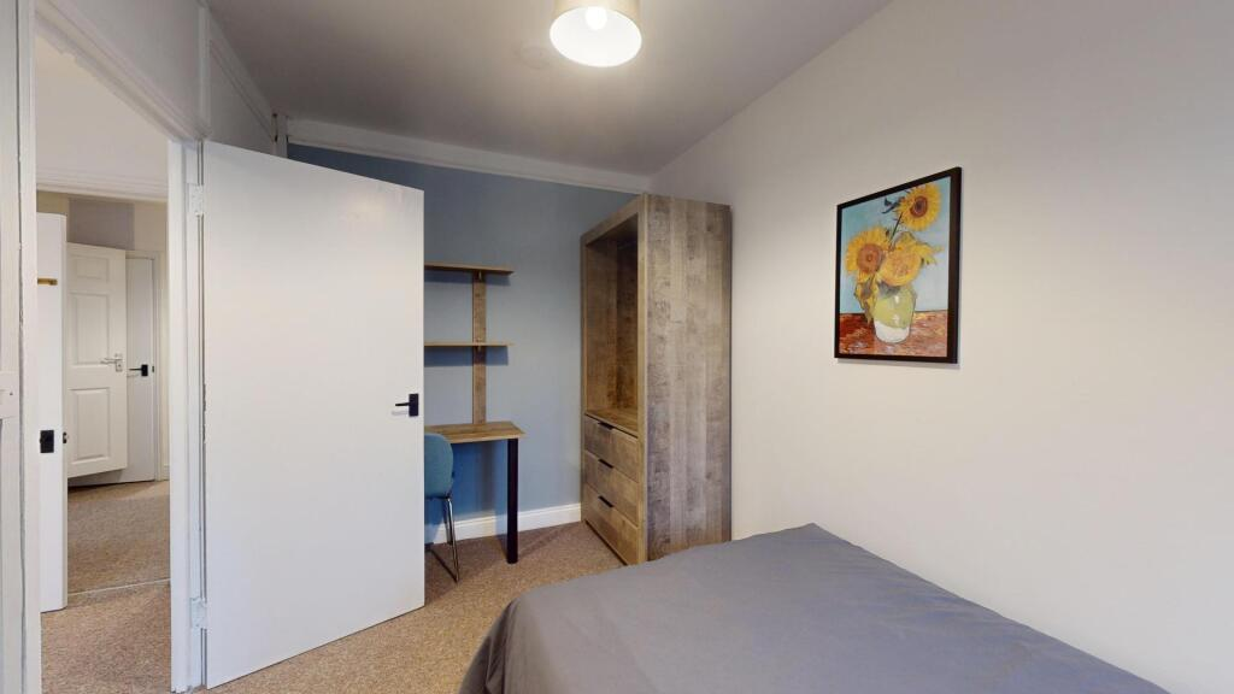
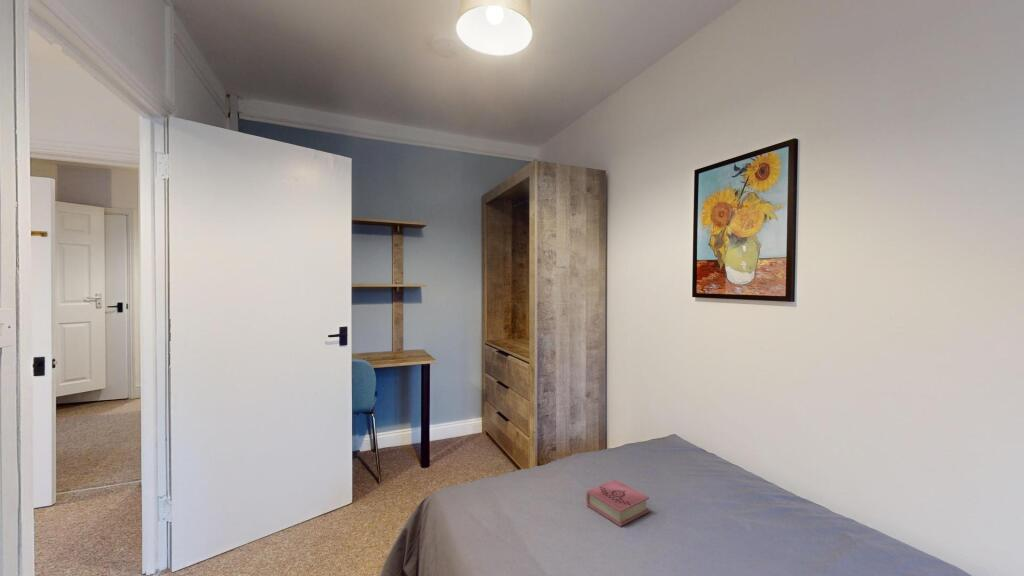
+ book [585,478,650,527]
